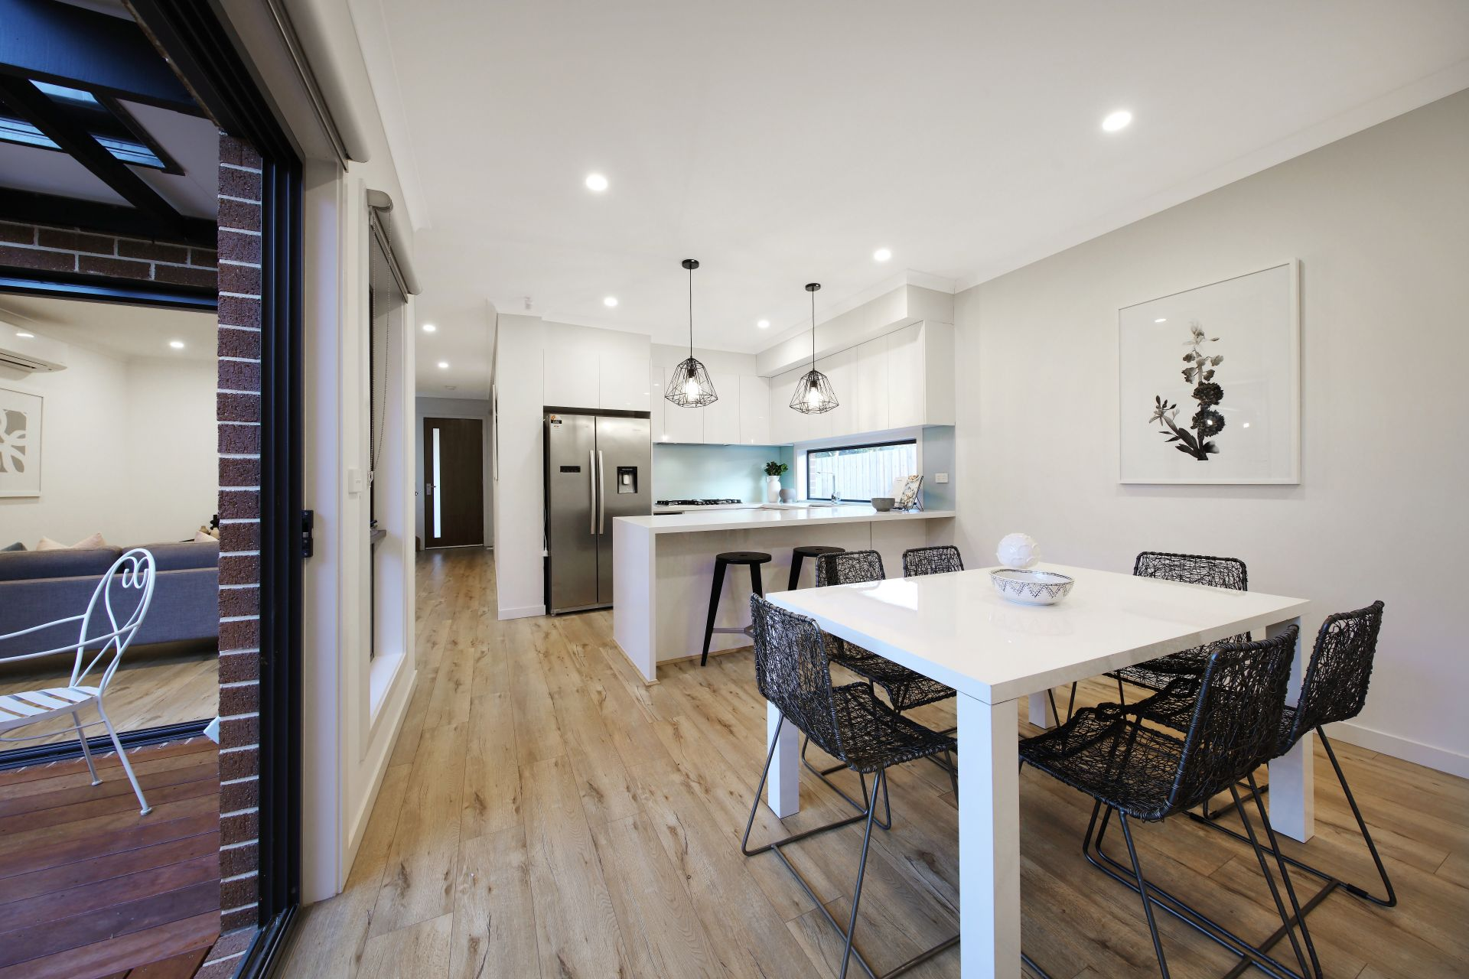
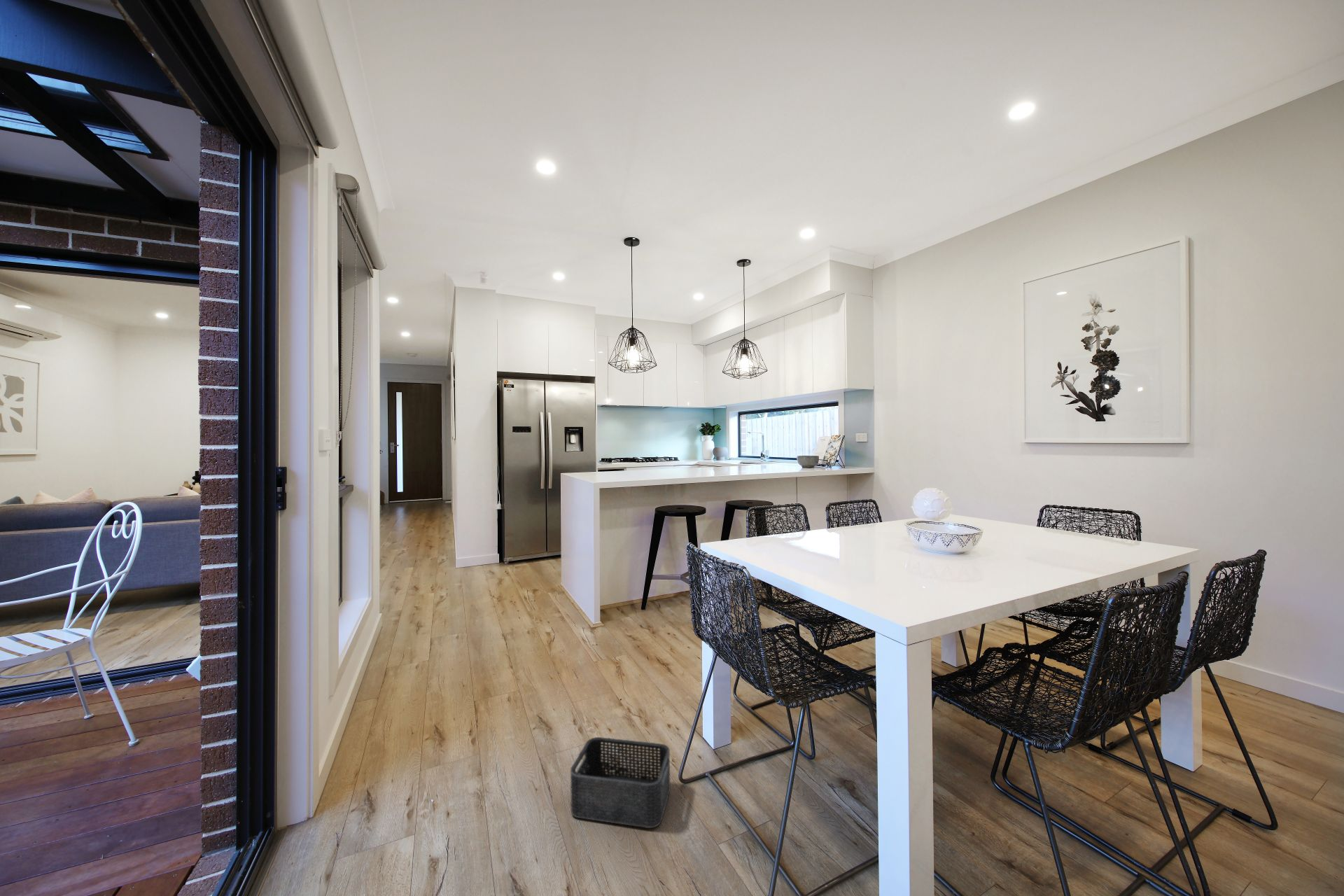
+ storage bin [570,736,671,829]
